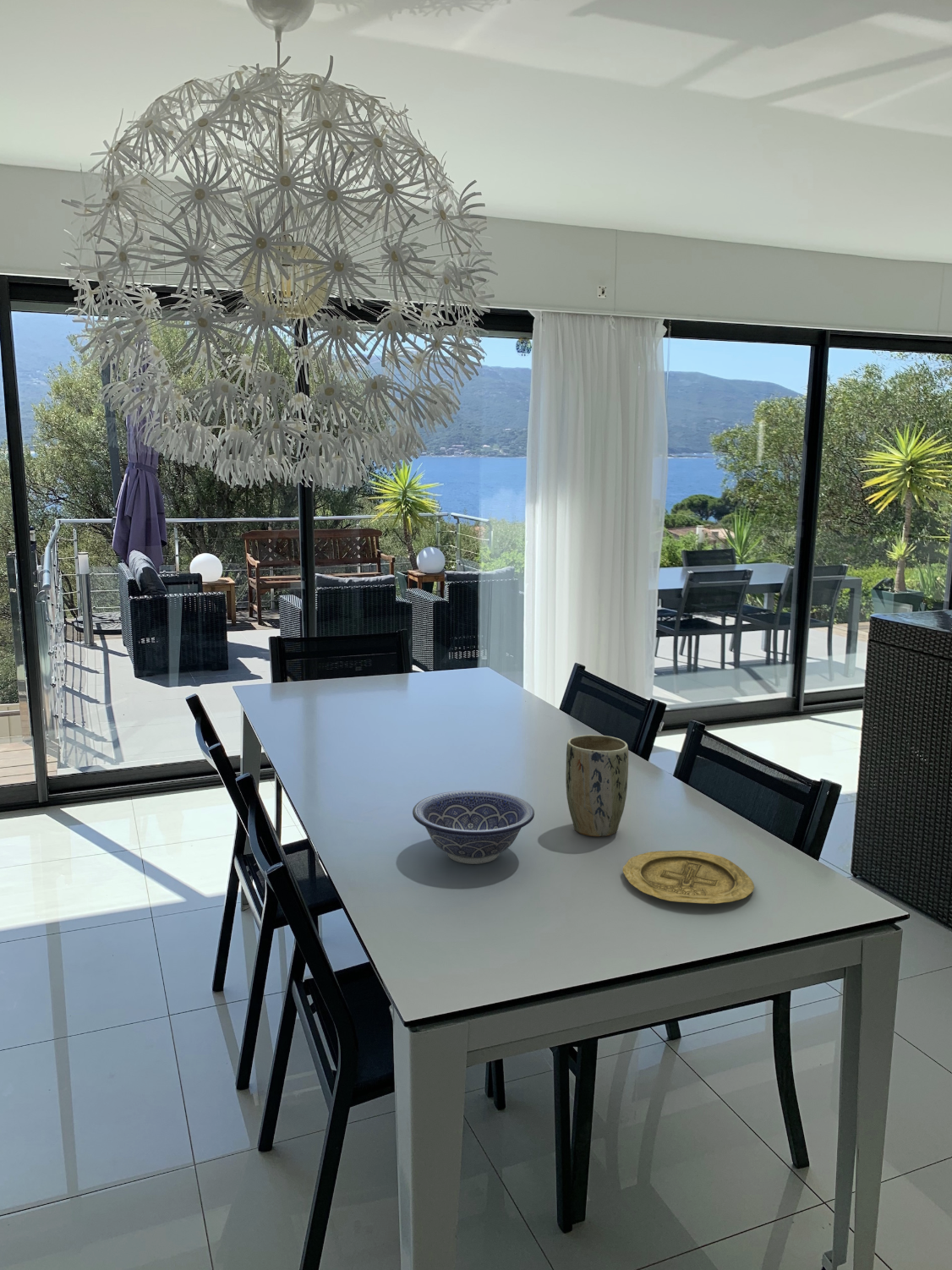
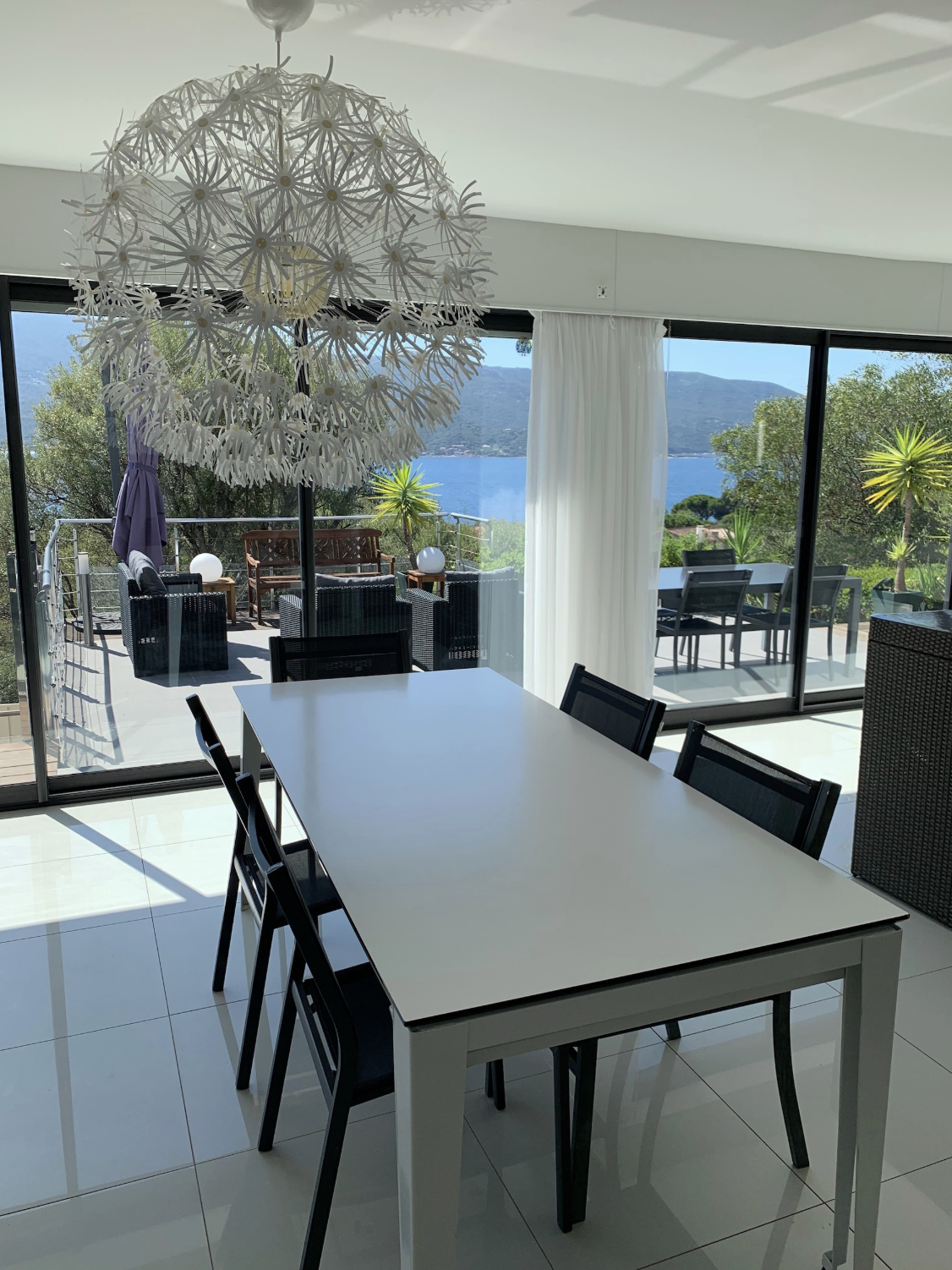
- plant pot [565,734,629,837]
- decorative bowl [412,790,535,865]
- plate [621,850,755,905]
